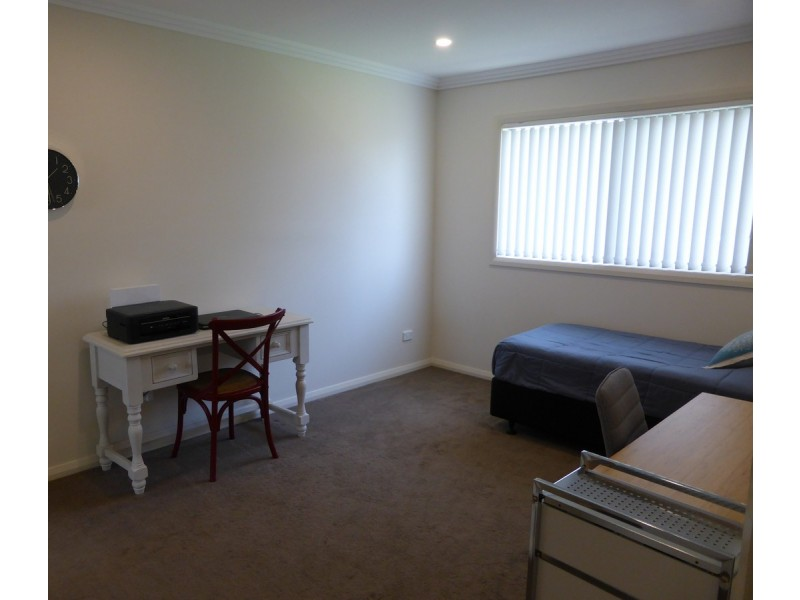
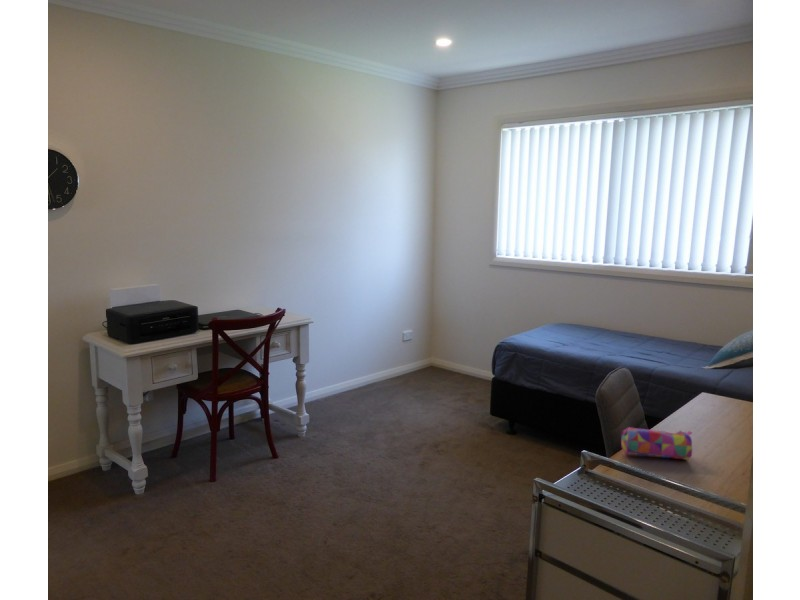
+ pencil case [620,426,693,461]
